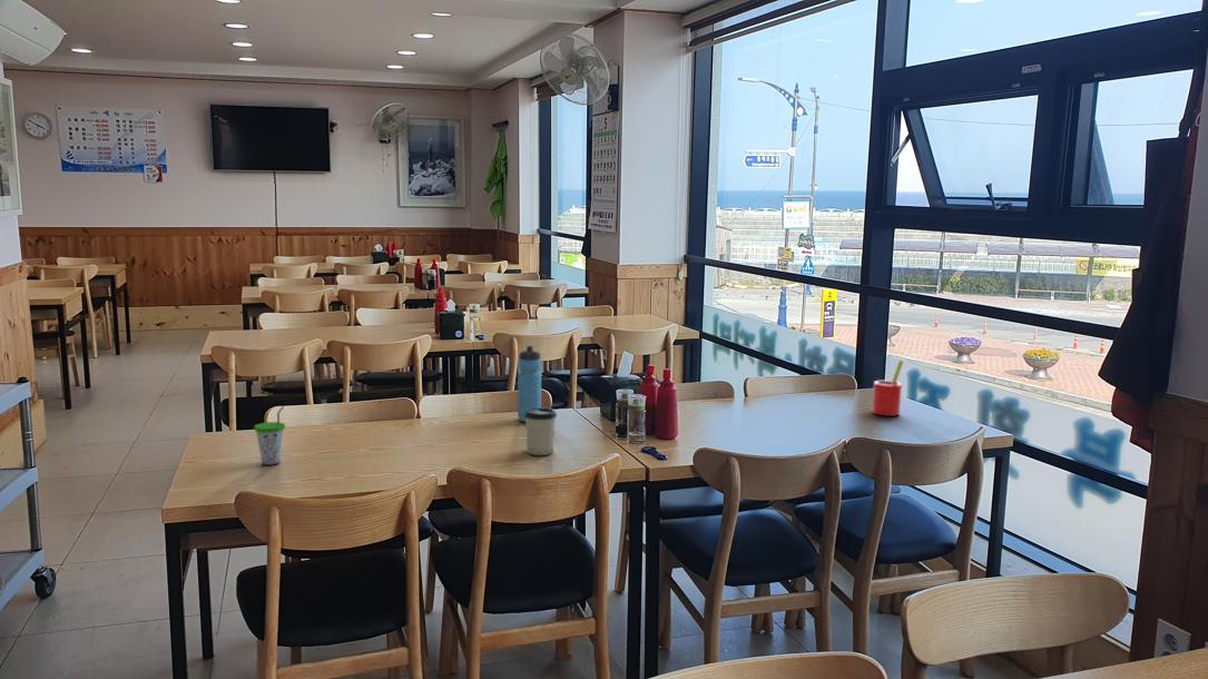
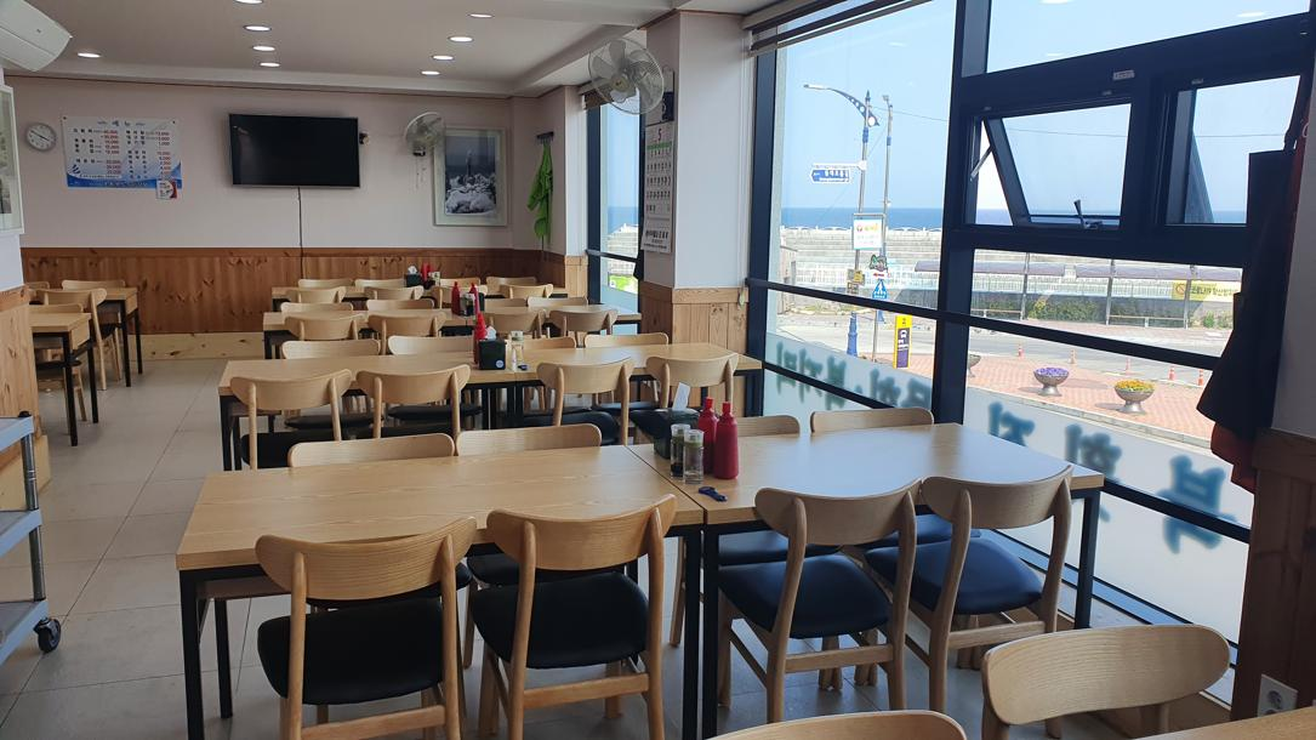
- water bottle [517,345,542,423]
- cup [524,406,558,456]
- cup [253,405,286,466]
- straw [871,360,904,417]
